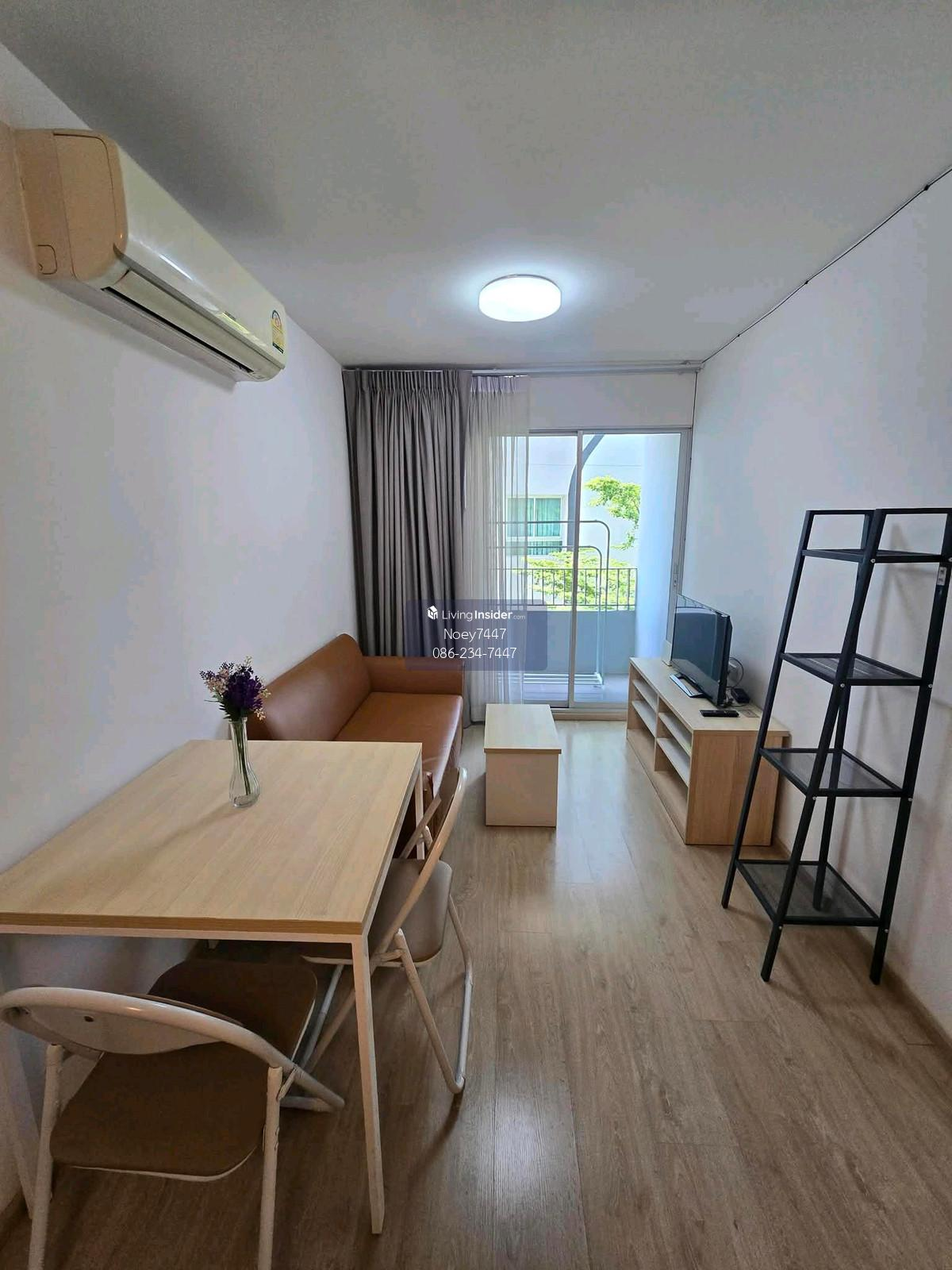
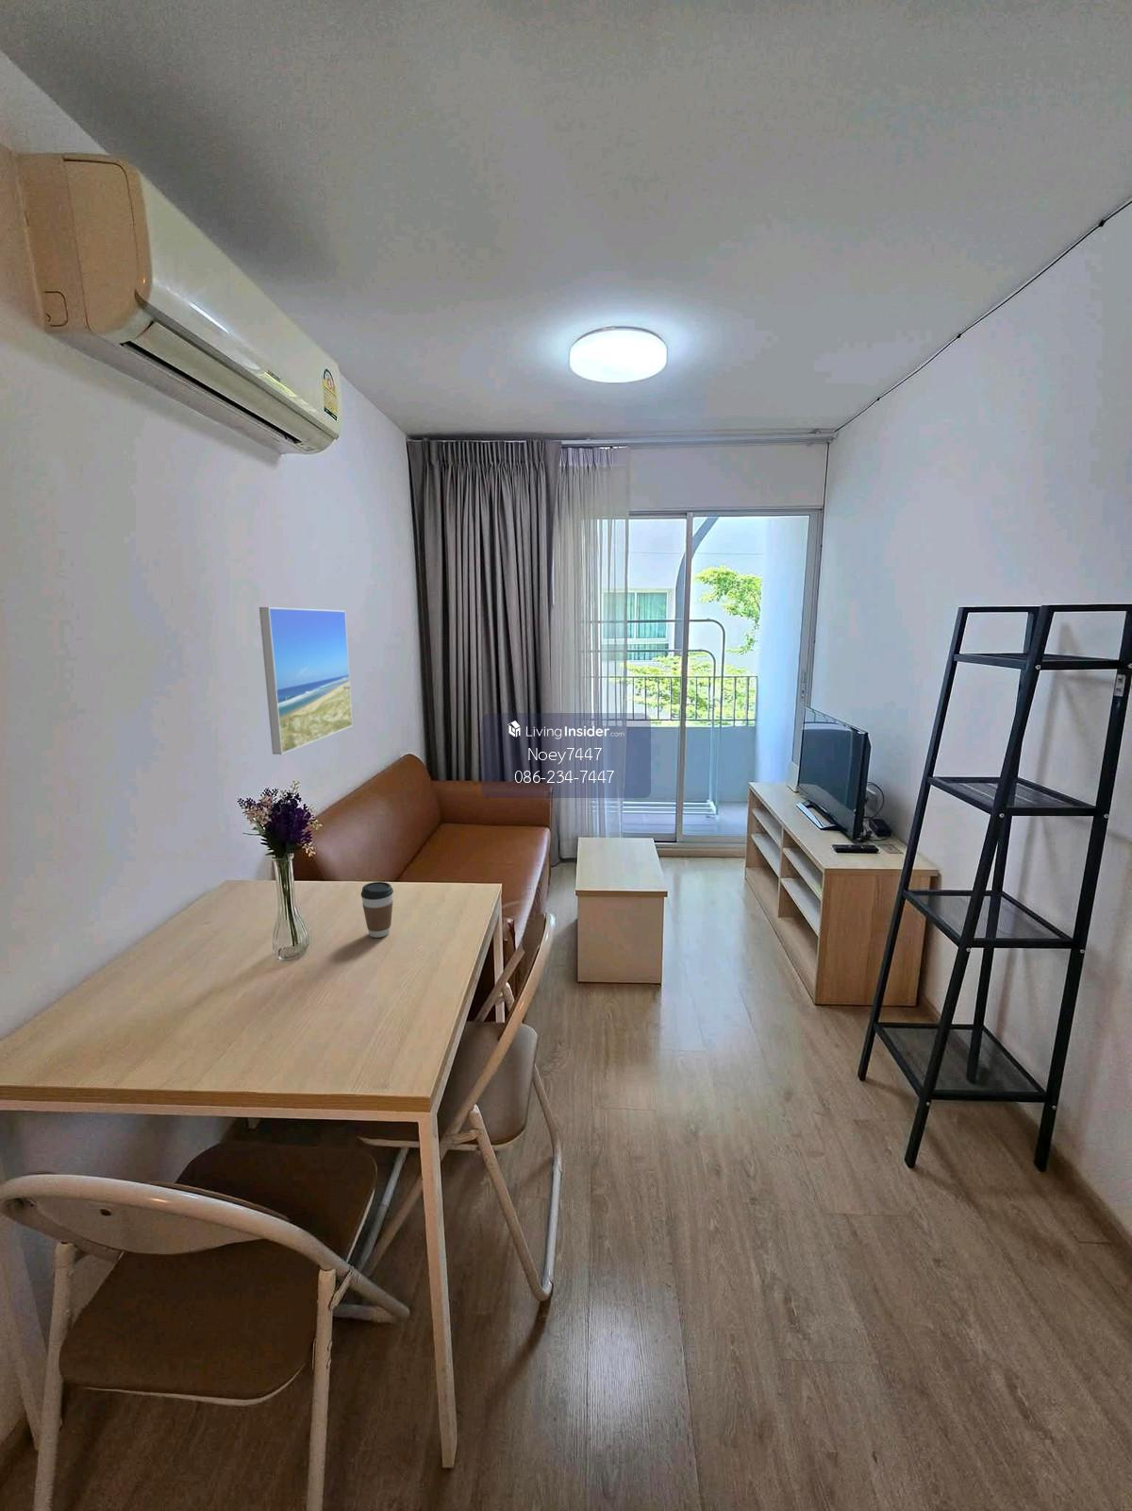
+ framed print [258,607,354,756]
+ coffee cup [360,882,395,939]
